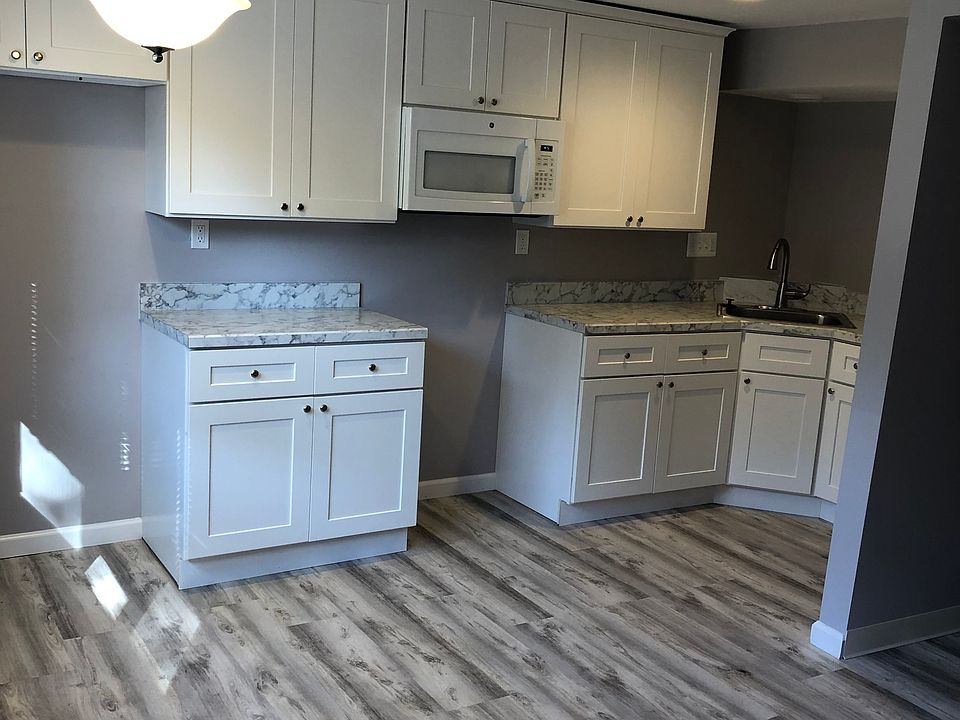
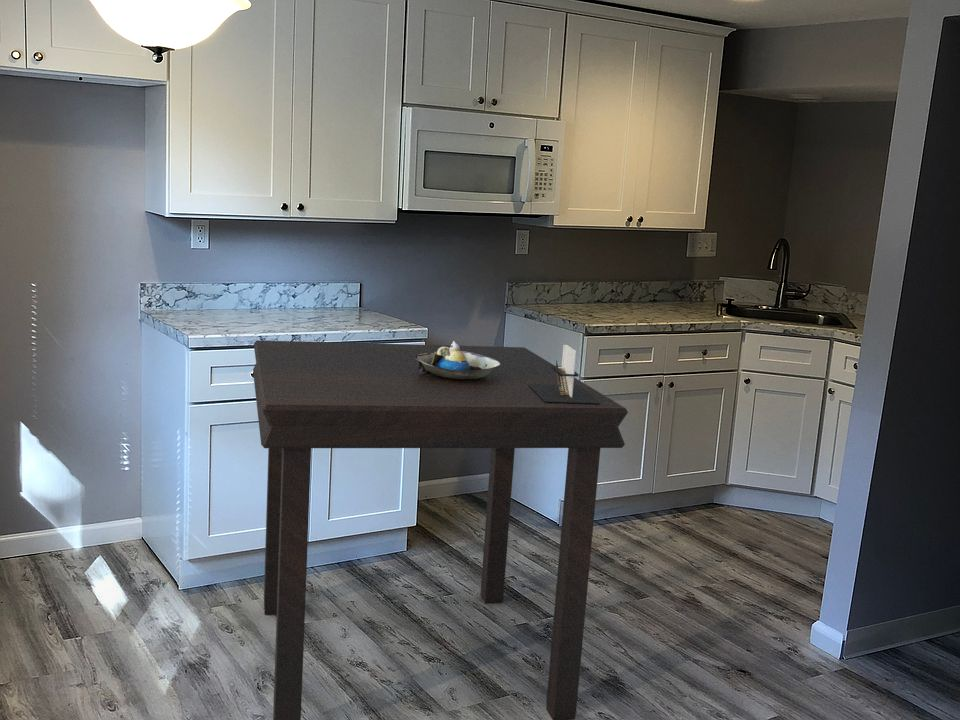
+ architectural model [528,344,600,403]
+ decorative bowl [415,340,501,379]
+ dining table [252,339,629,720]
